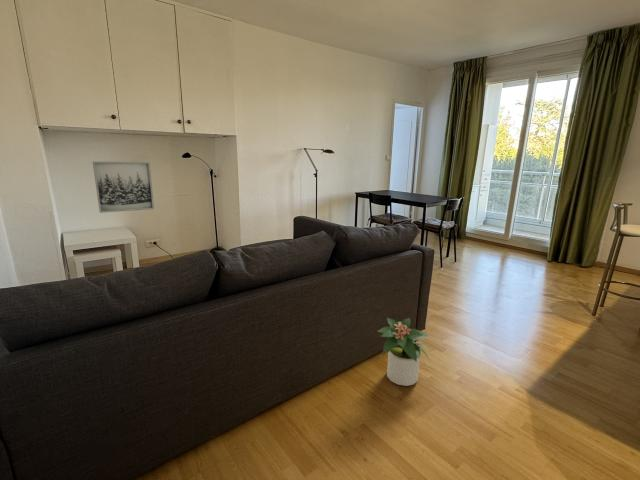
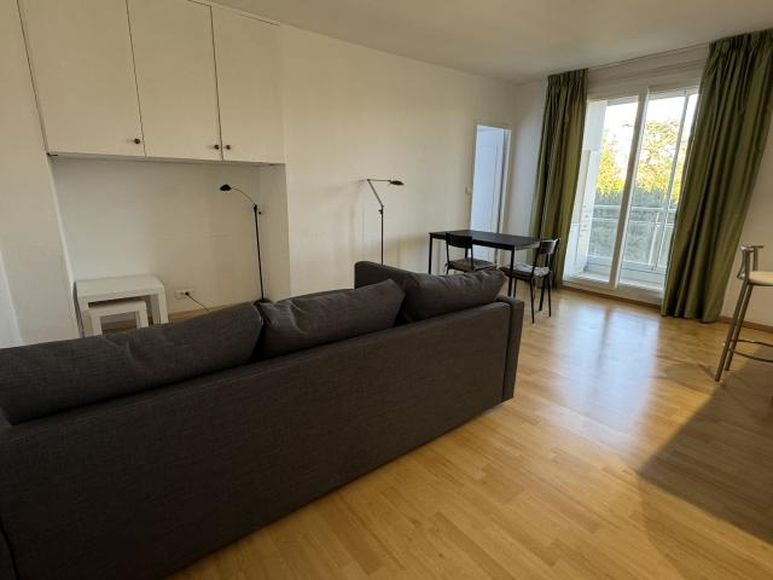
- wall art [92,161,155,214]
- potted plant [377,317,430,387]
